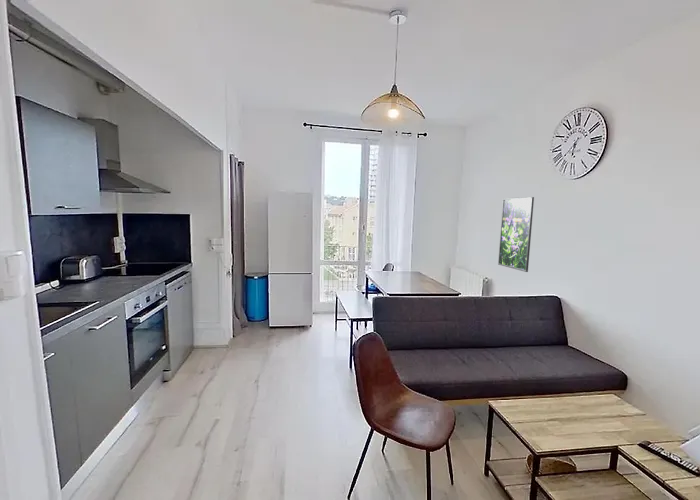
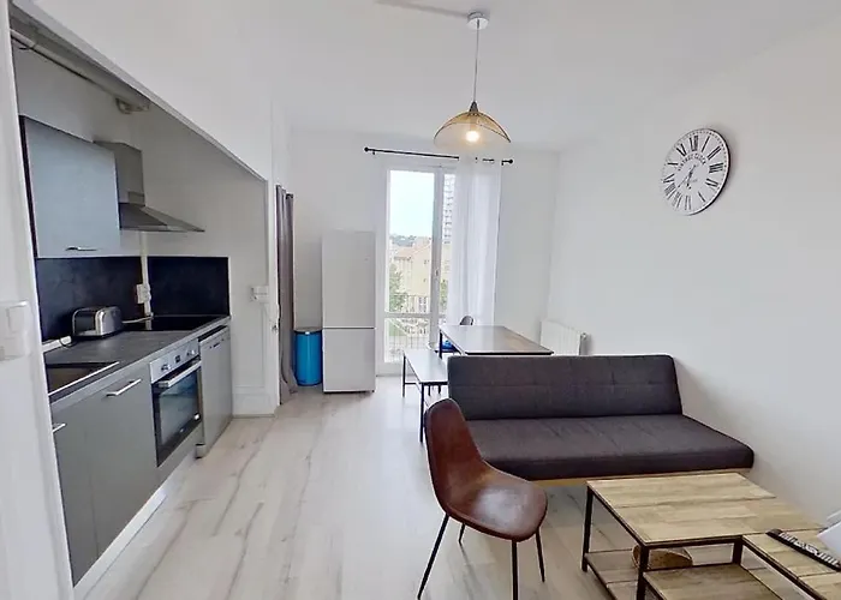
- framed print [497,196,535,273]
